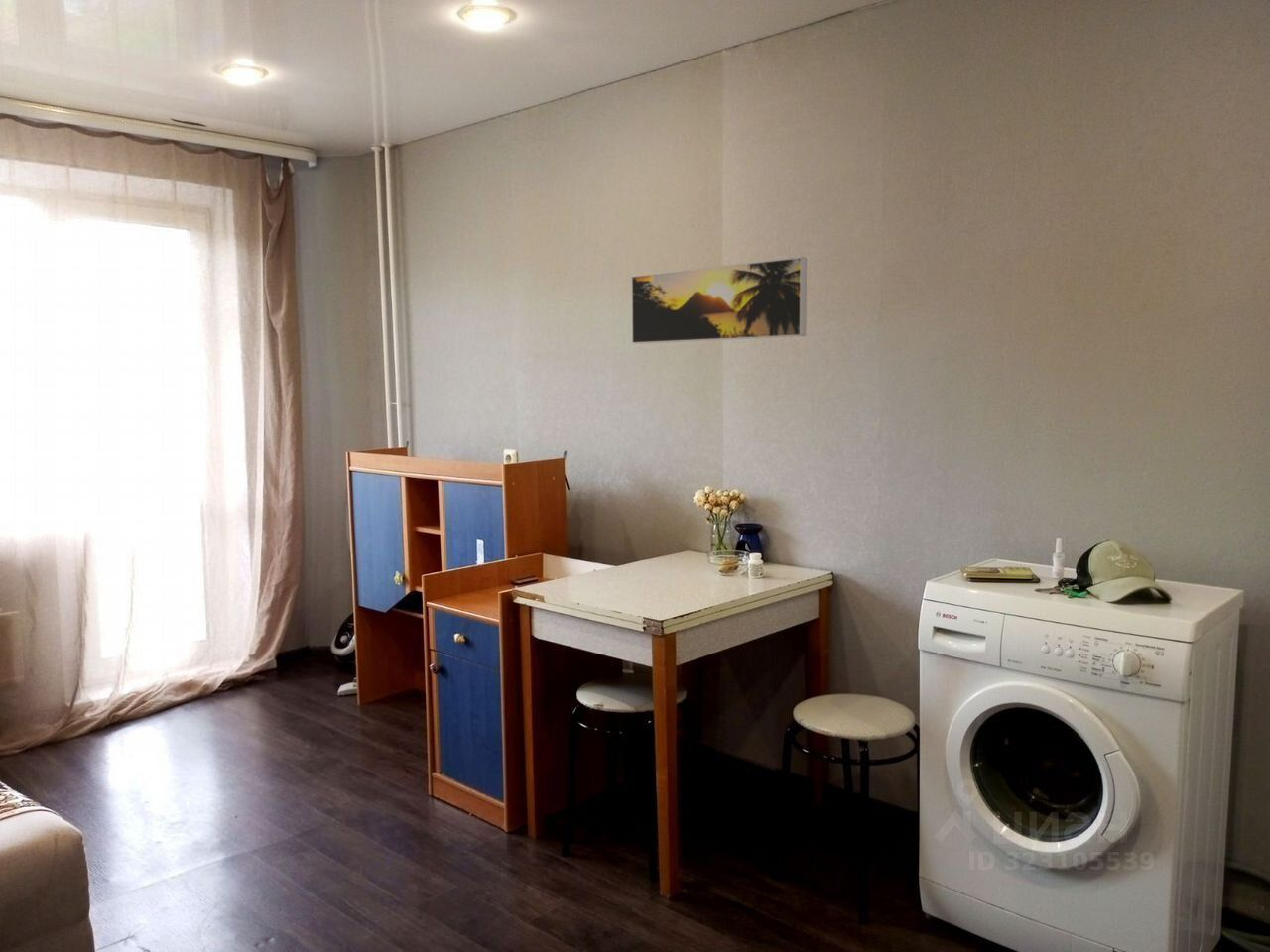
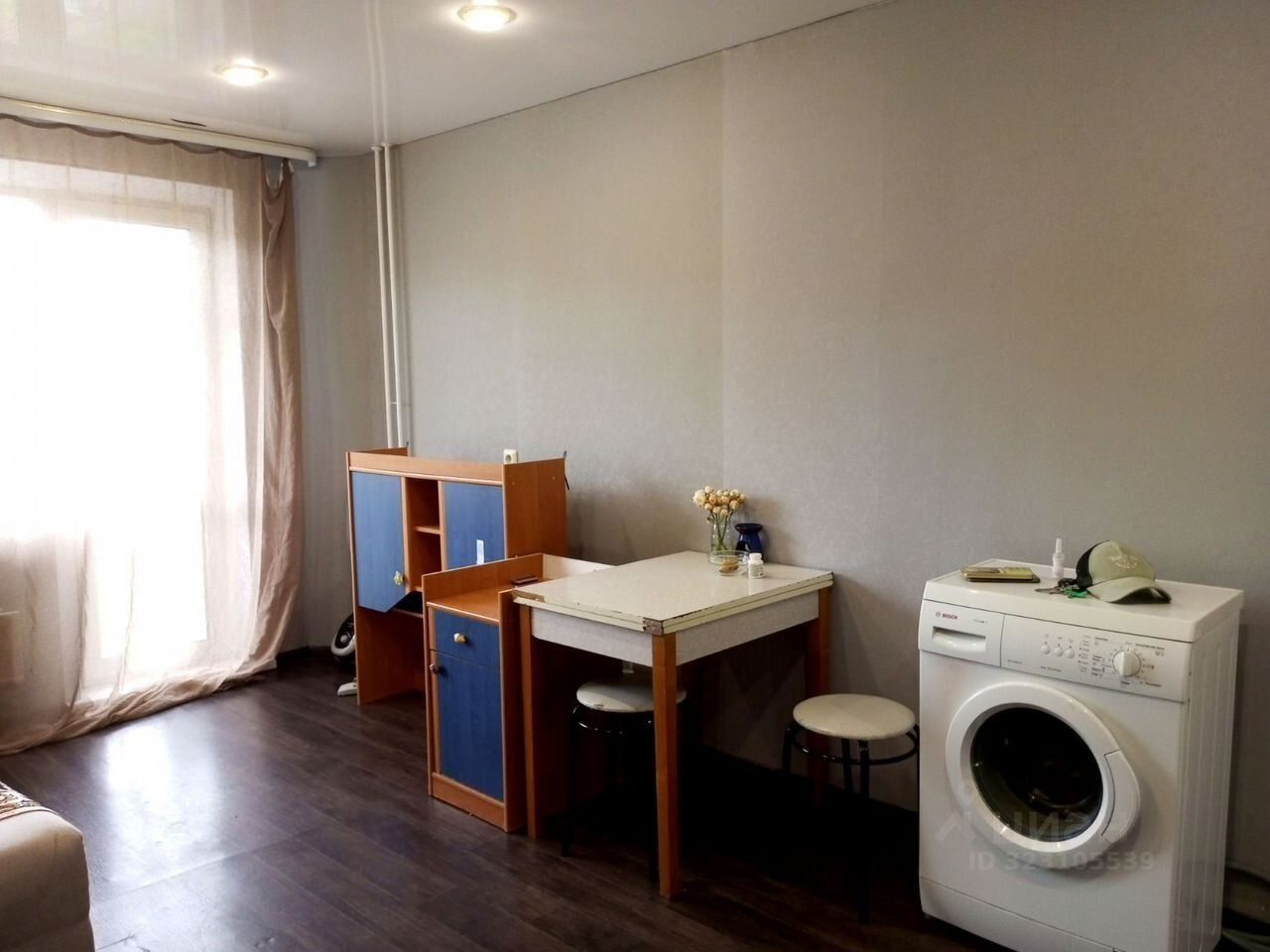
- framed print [630,256,808,345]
